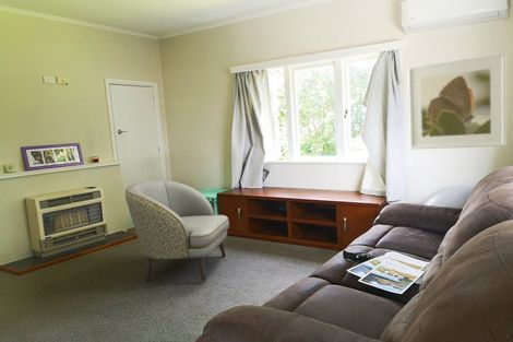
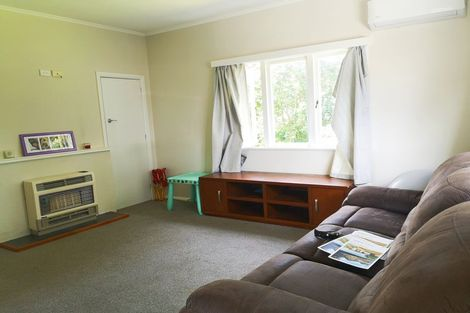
- armchair [124,179,230,282]
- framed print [406,51,508,151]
